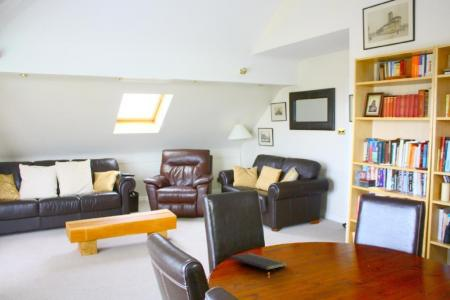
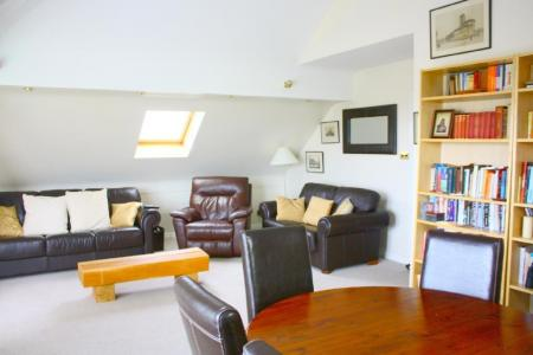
- notepad [229,252,288,271]
